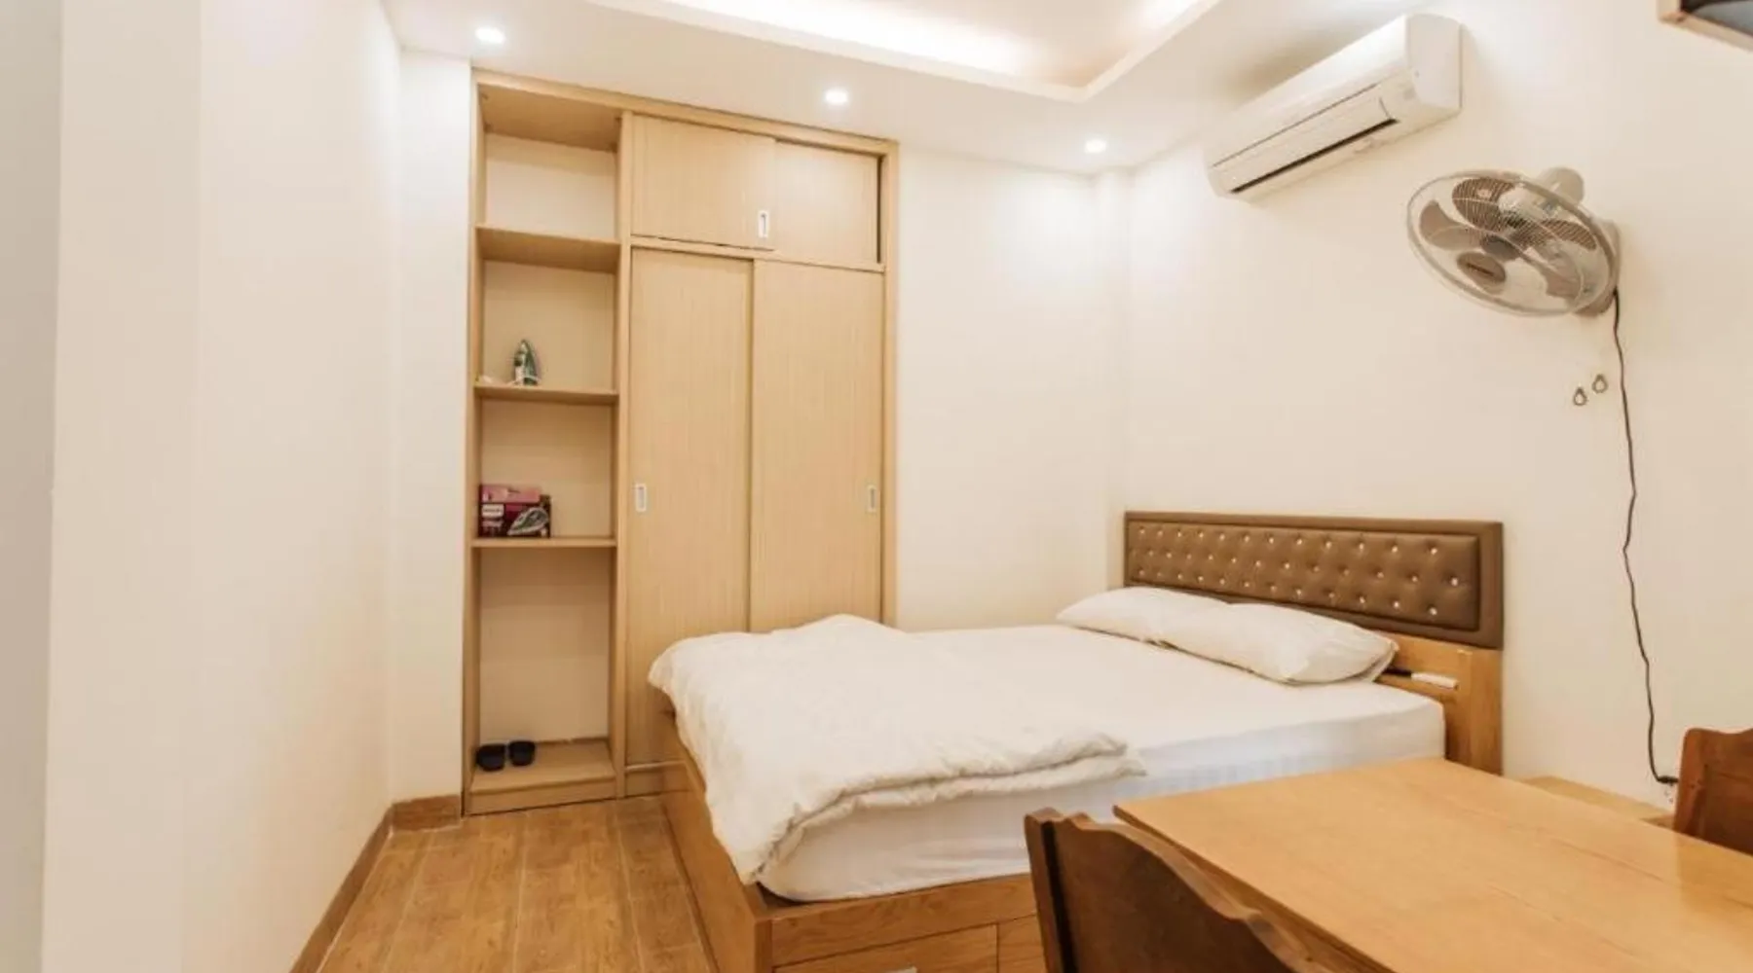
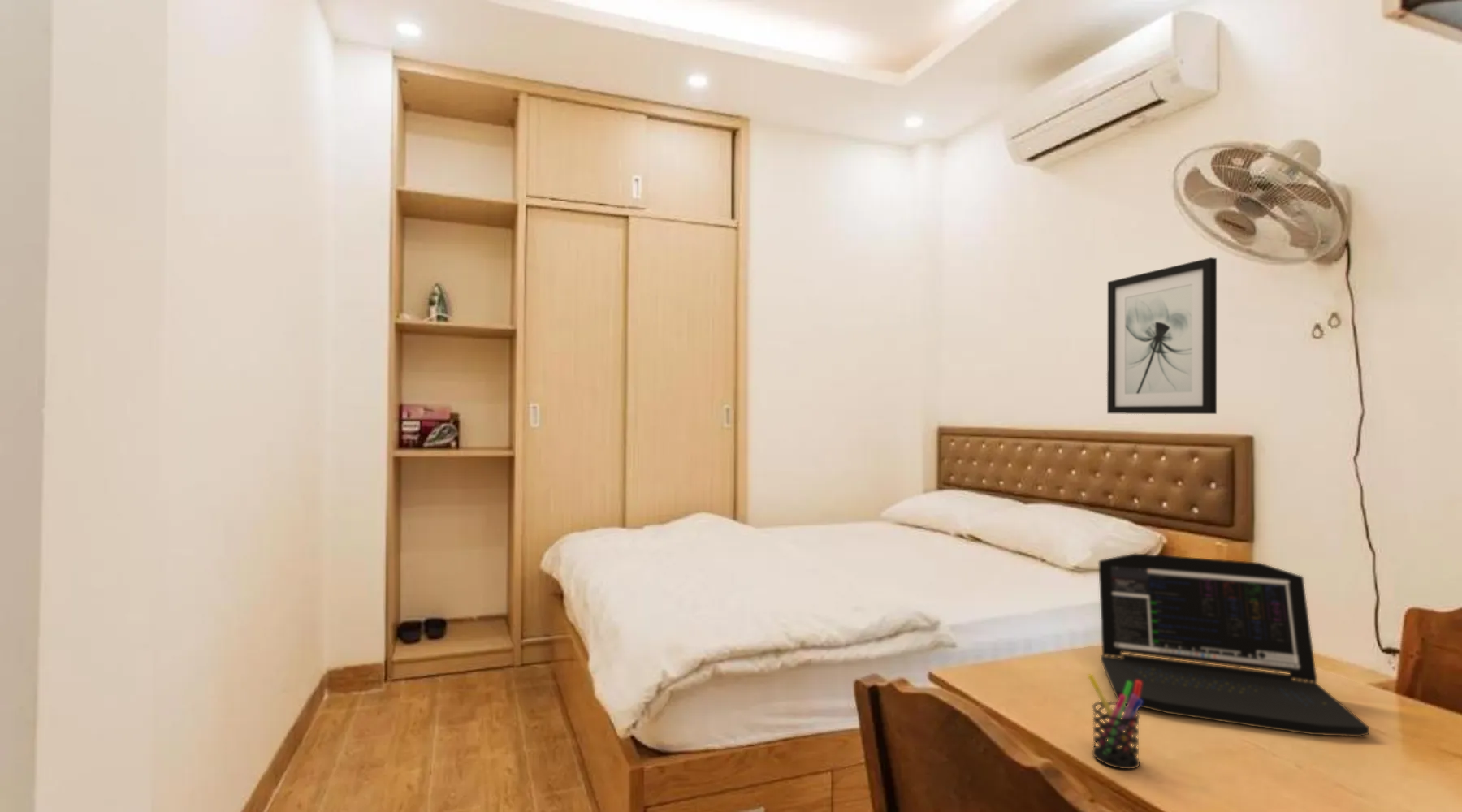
+ wall art [1106,257,1218,415]
+ pen holder [1087,673,1143,770]
+ laptop [1098,552,1370,737]
